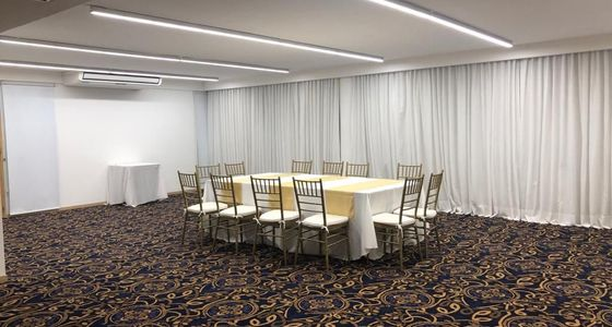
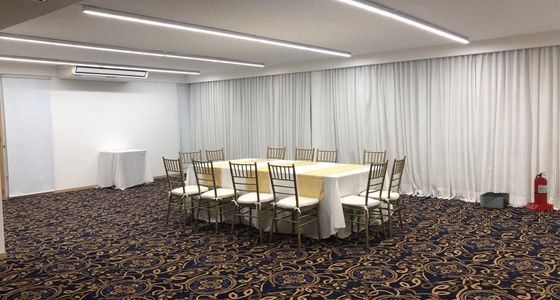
+ storage bin [479,191,510,209]
+ fire extinguisher [524,171,554,211]
